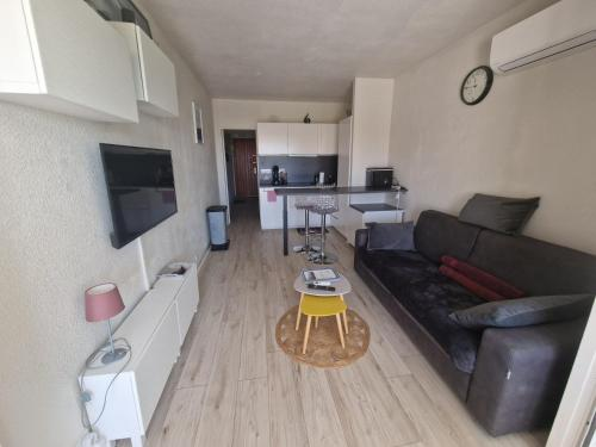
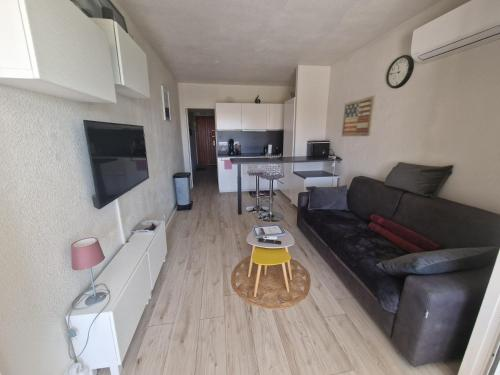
+ wall art [341,95,376,137]
